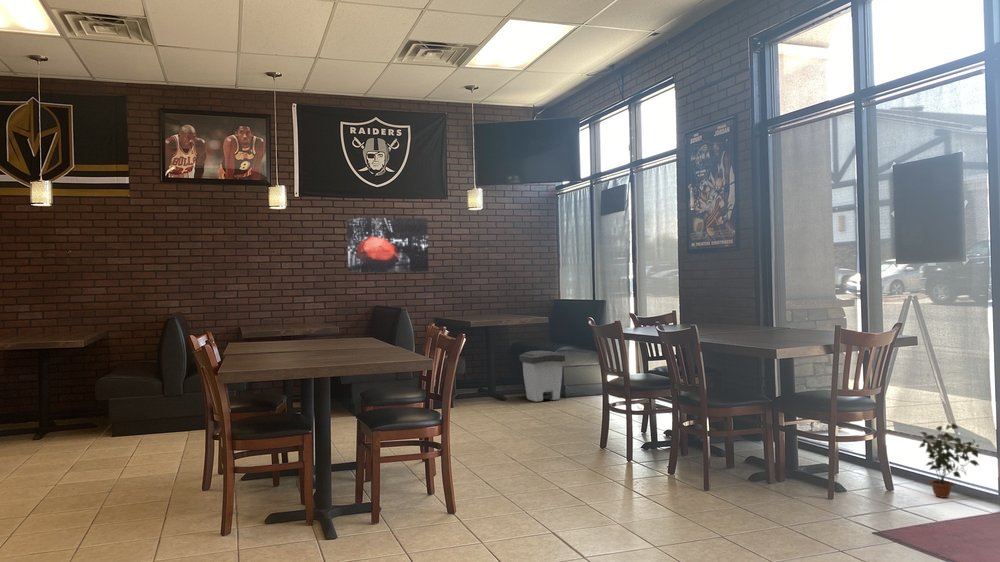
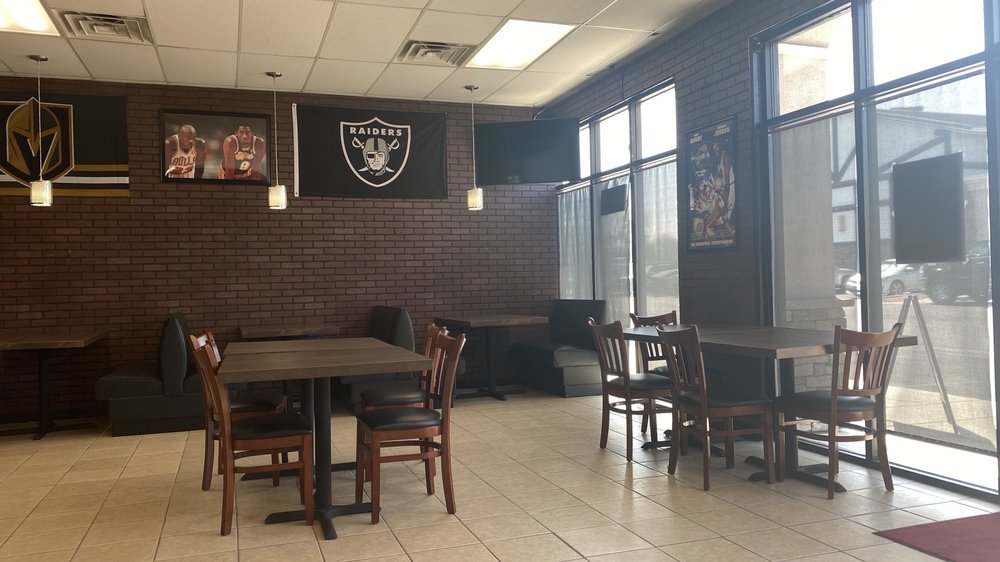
- trash can [518,350,566,403]
- potted plant [918,423,981,499]
- wall art [346,217,430,274]
